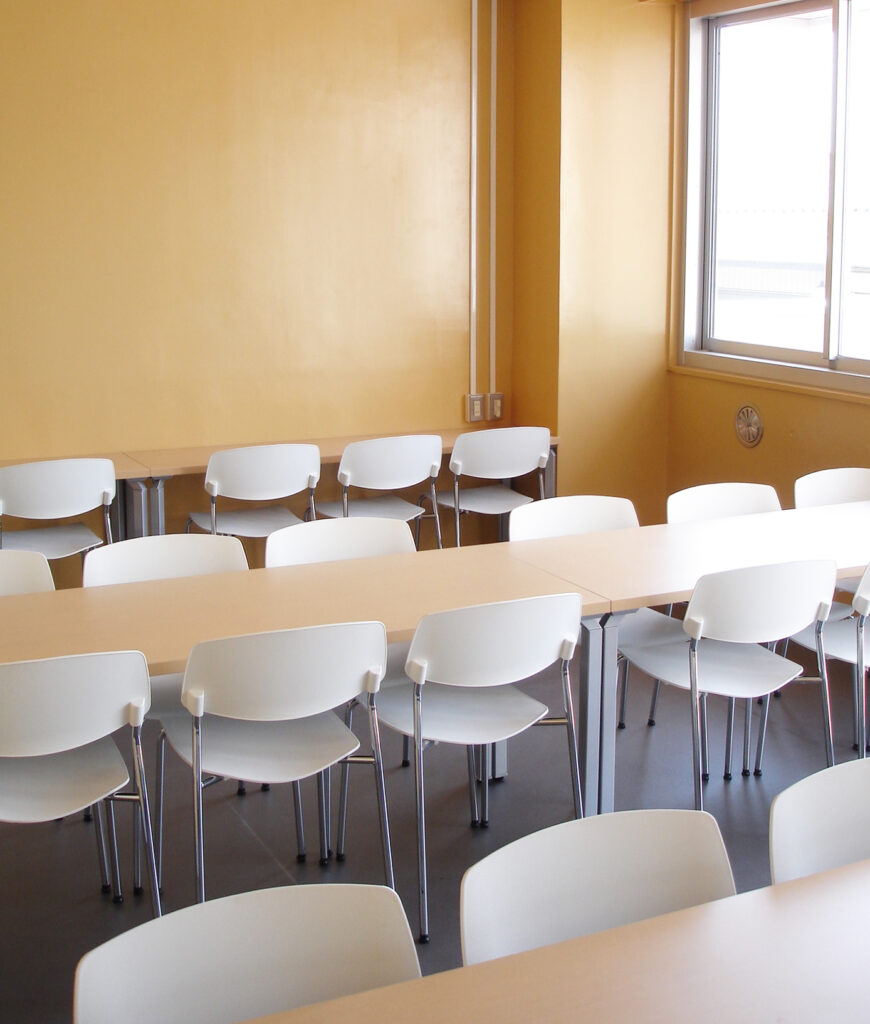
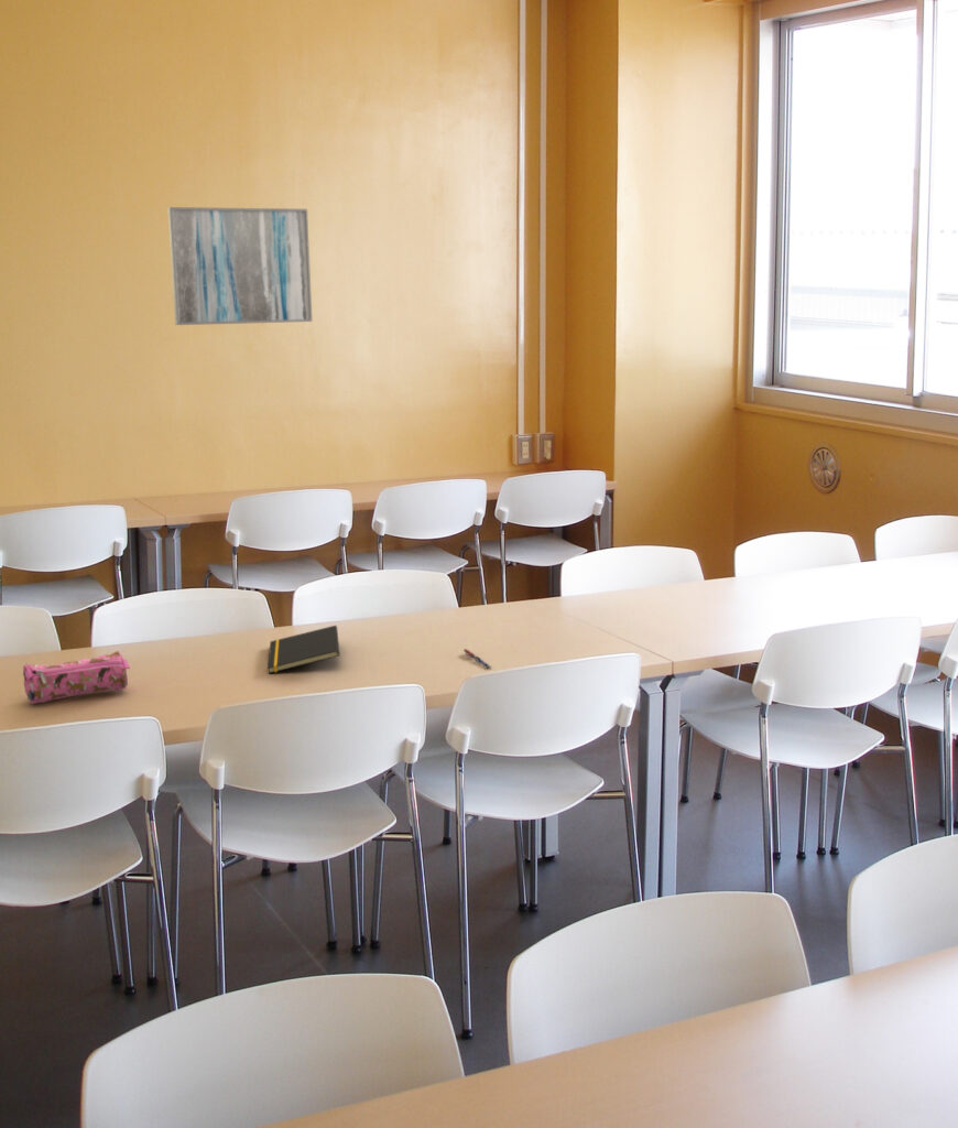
+ pencil case [22,650,131,705]
+ pen [461,648,492,669]
+ notepad [266,625,341,674]
+ wall art [166,206,314,326]
